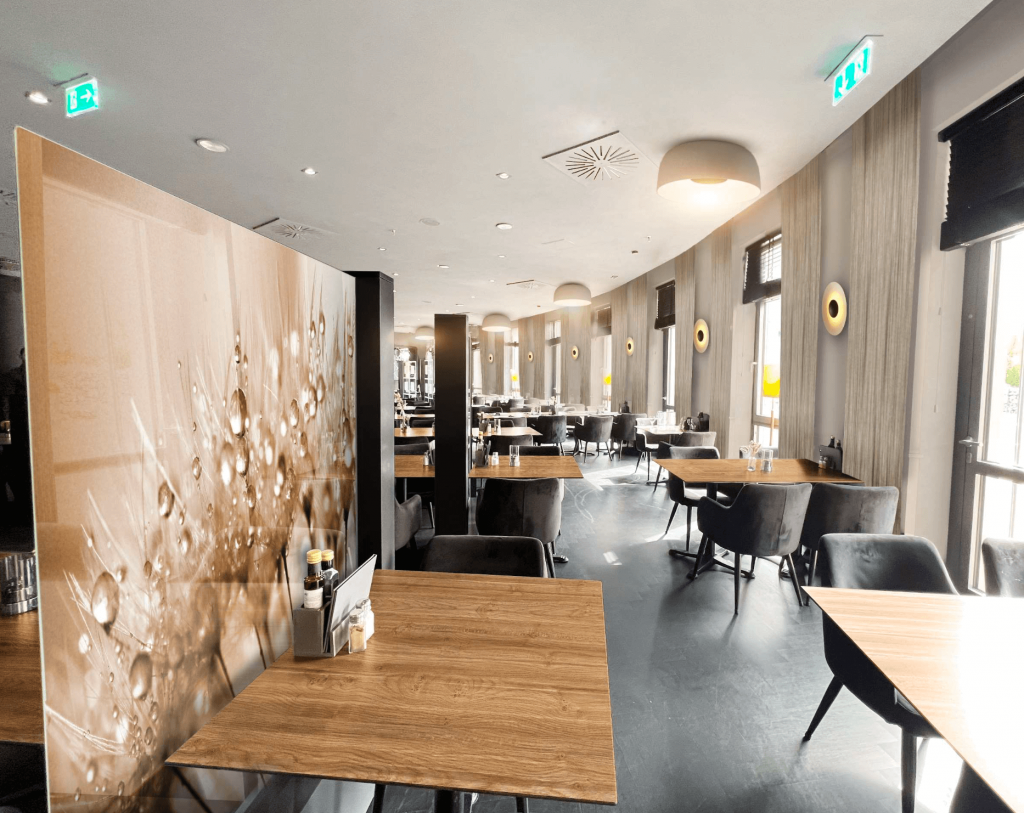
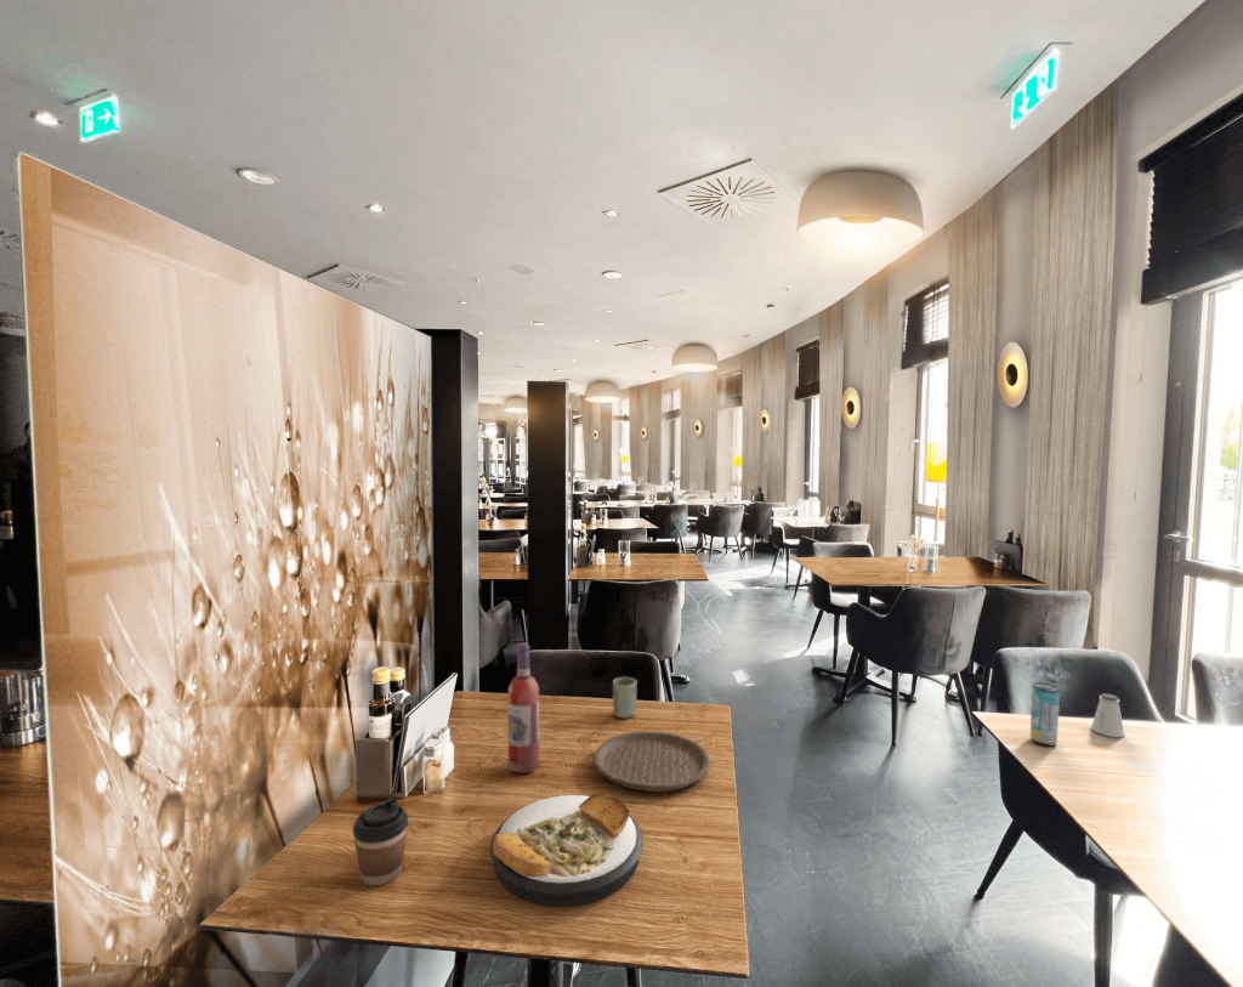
+ cup [612,676,637,720]
+ plate [592,731,711,793]
+ coffee cup [352,798,409,887]
+ plate [489,793,645,907]
+ wine bottle [507,642,540,775]
+ beverage can [1029,681,1061,747]
+ saltshaker [1090,692,1126,738]
